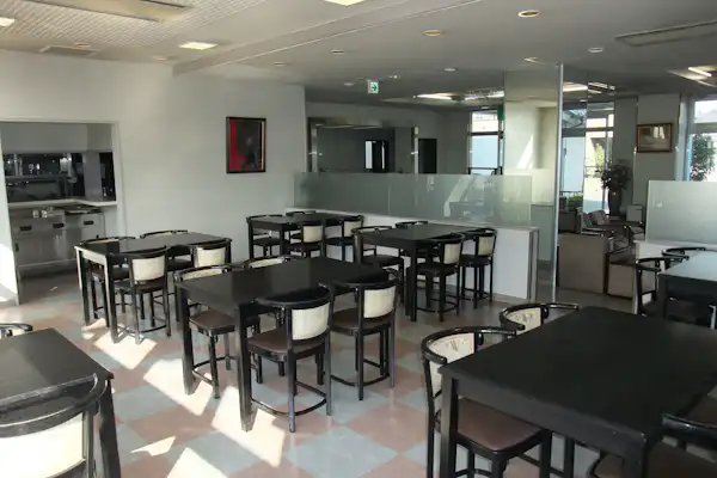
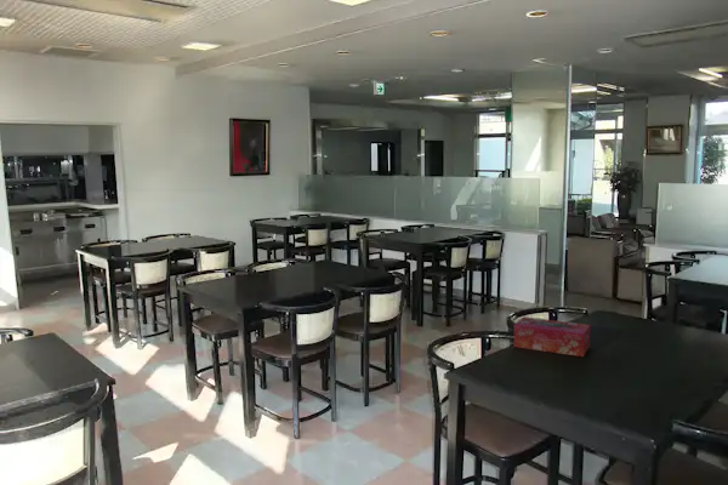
+ tissue box [512,315,592,358]
